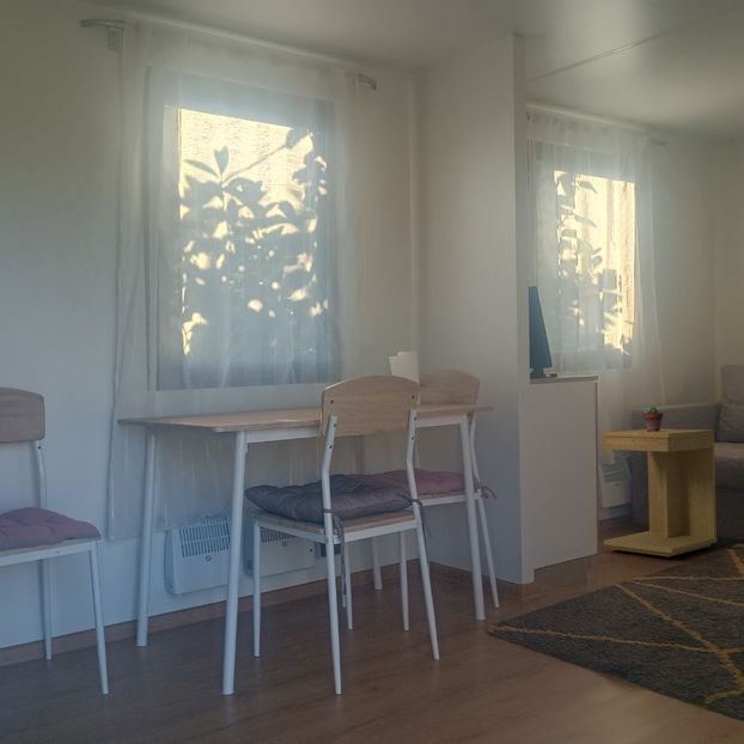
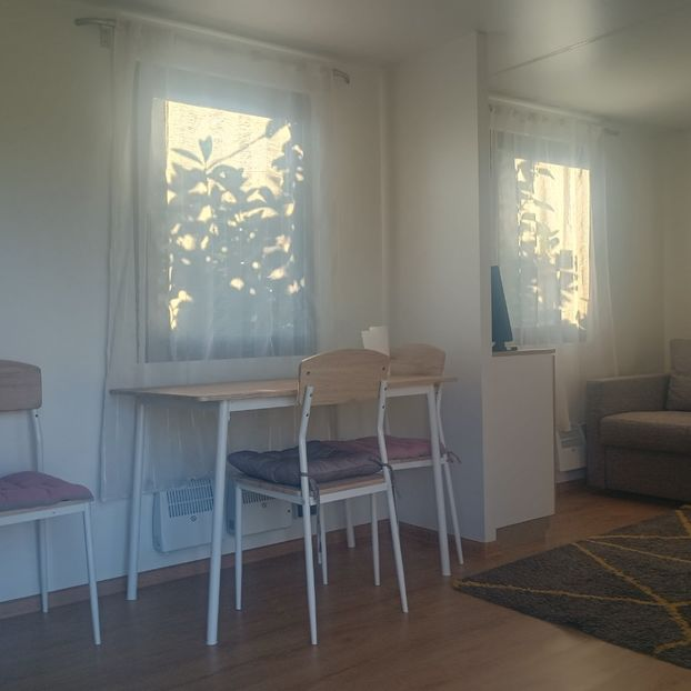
- potted succulent [642,405,664,432]
- side table [600,428,719,557]
